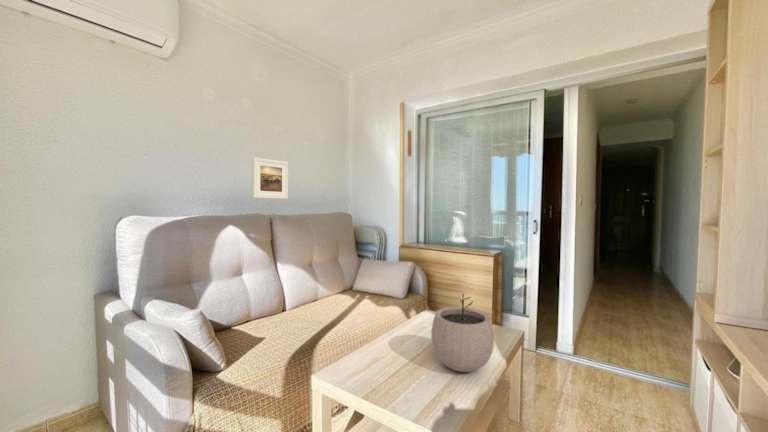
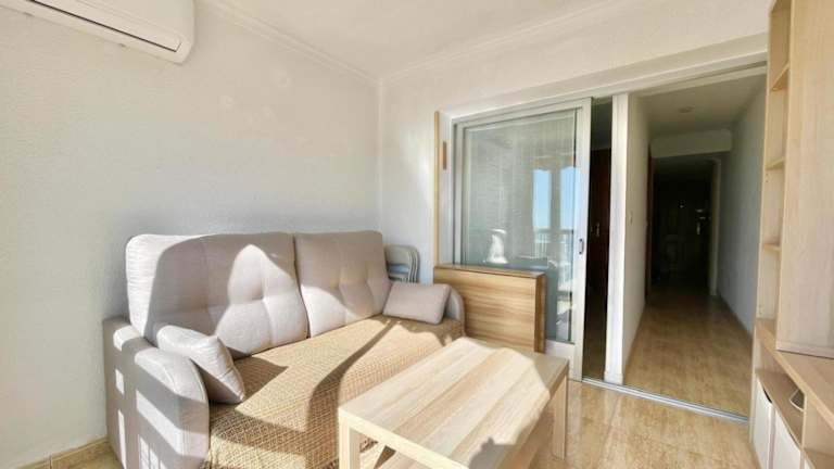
- plant pot [430,292,495,373]
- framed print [252,156,289,200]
